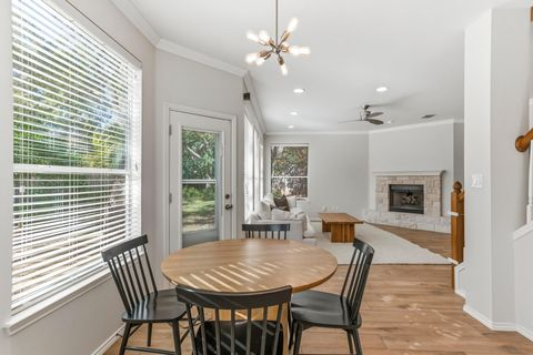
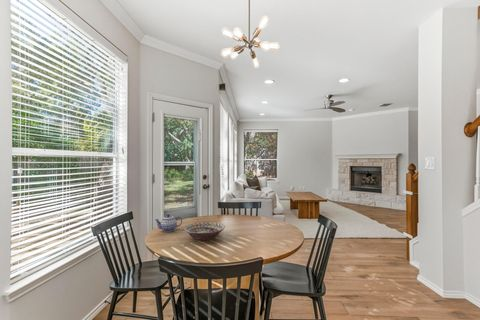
+ decorative bowl [183,221,226,241]
+ teapot [154,213,183,233]
